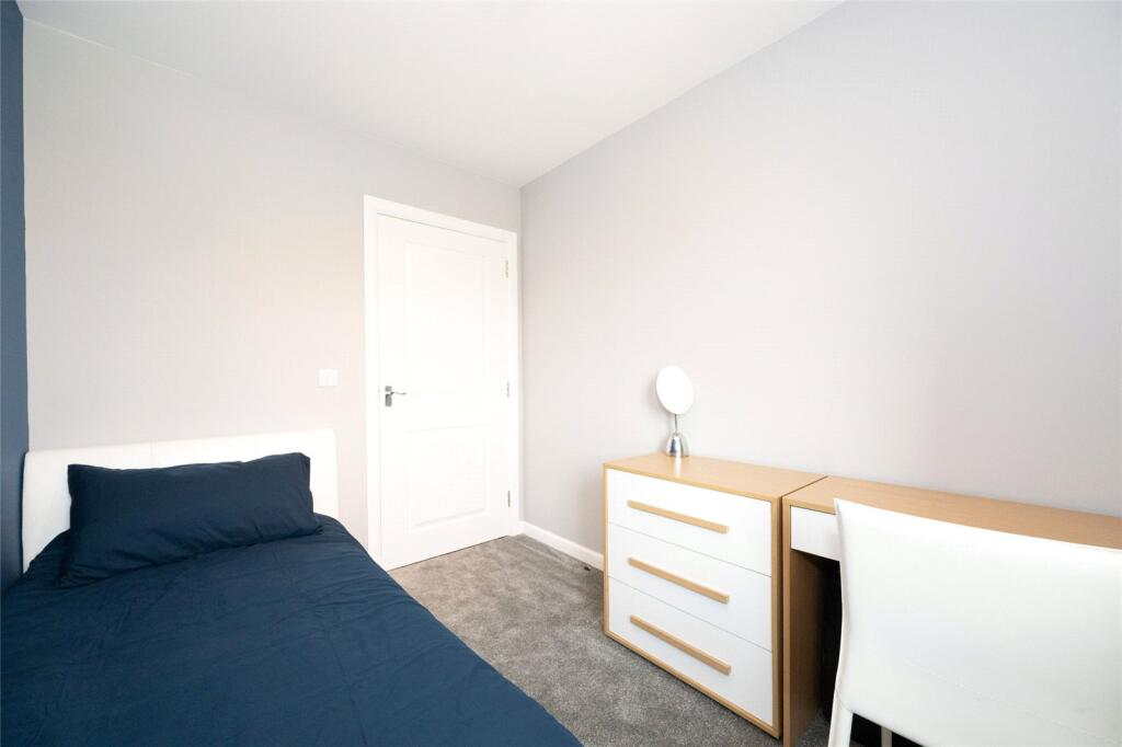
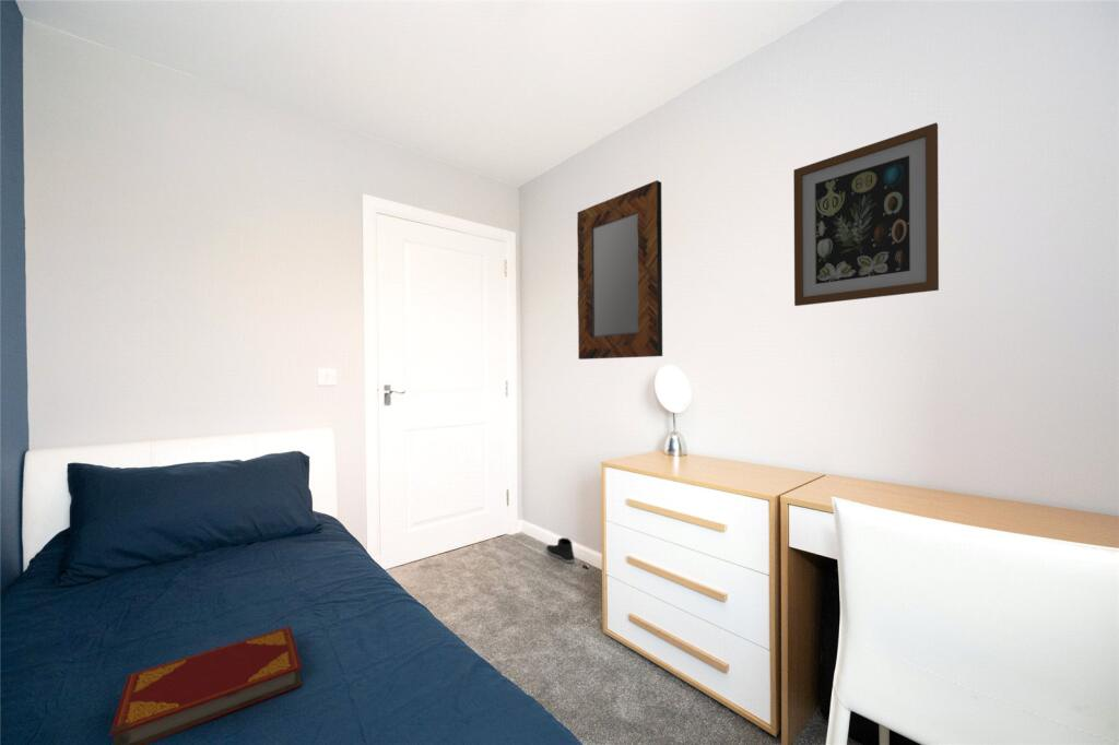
+ hardback book [108,625,303,745]
+ home mirror [576,179,663,360]
+ wall art [792,121,940,307]
+ sneaker [545,536,576,564]
